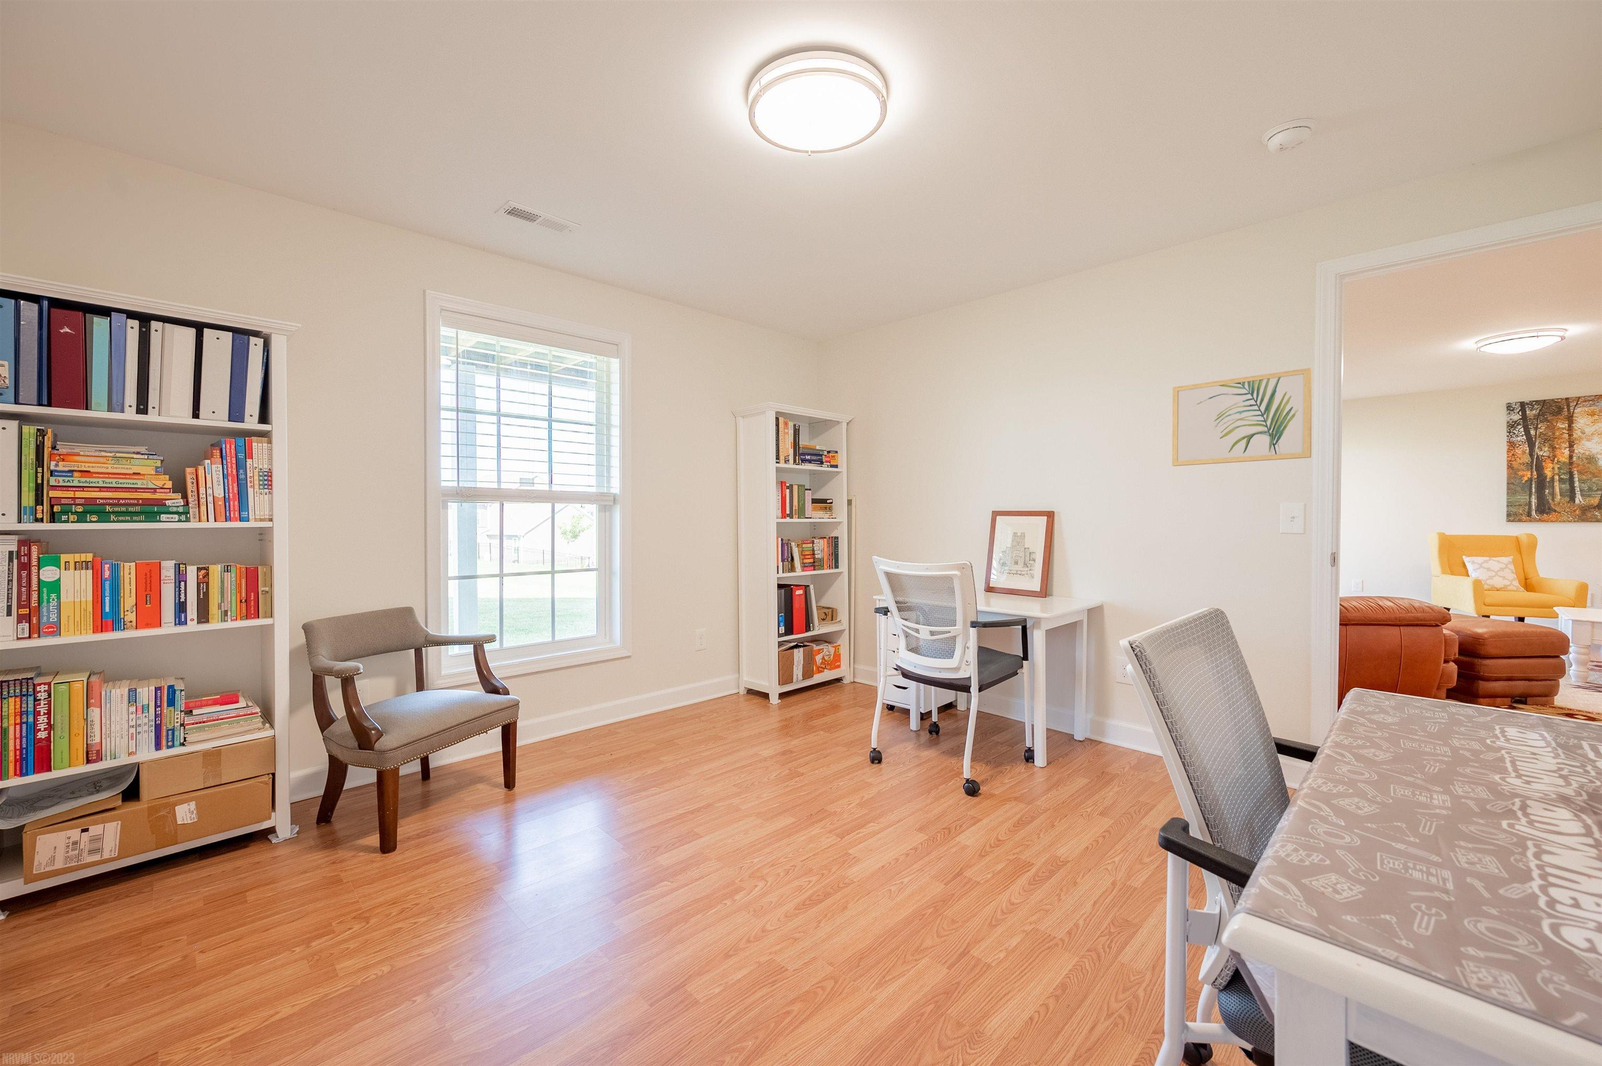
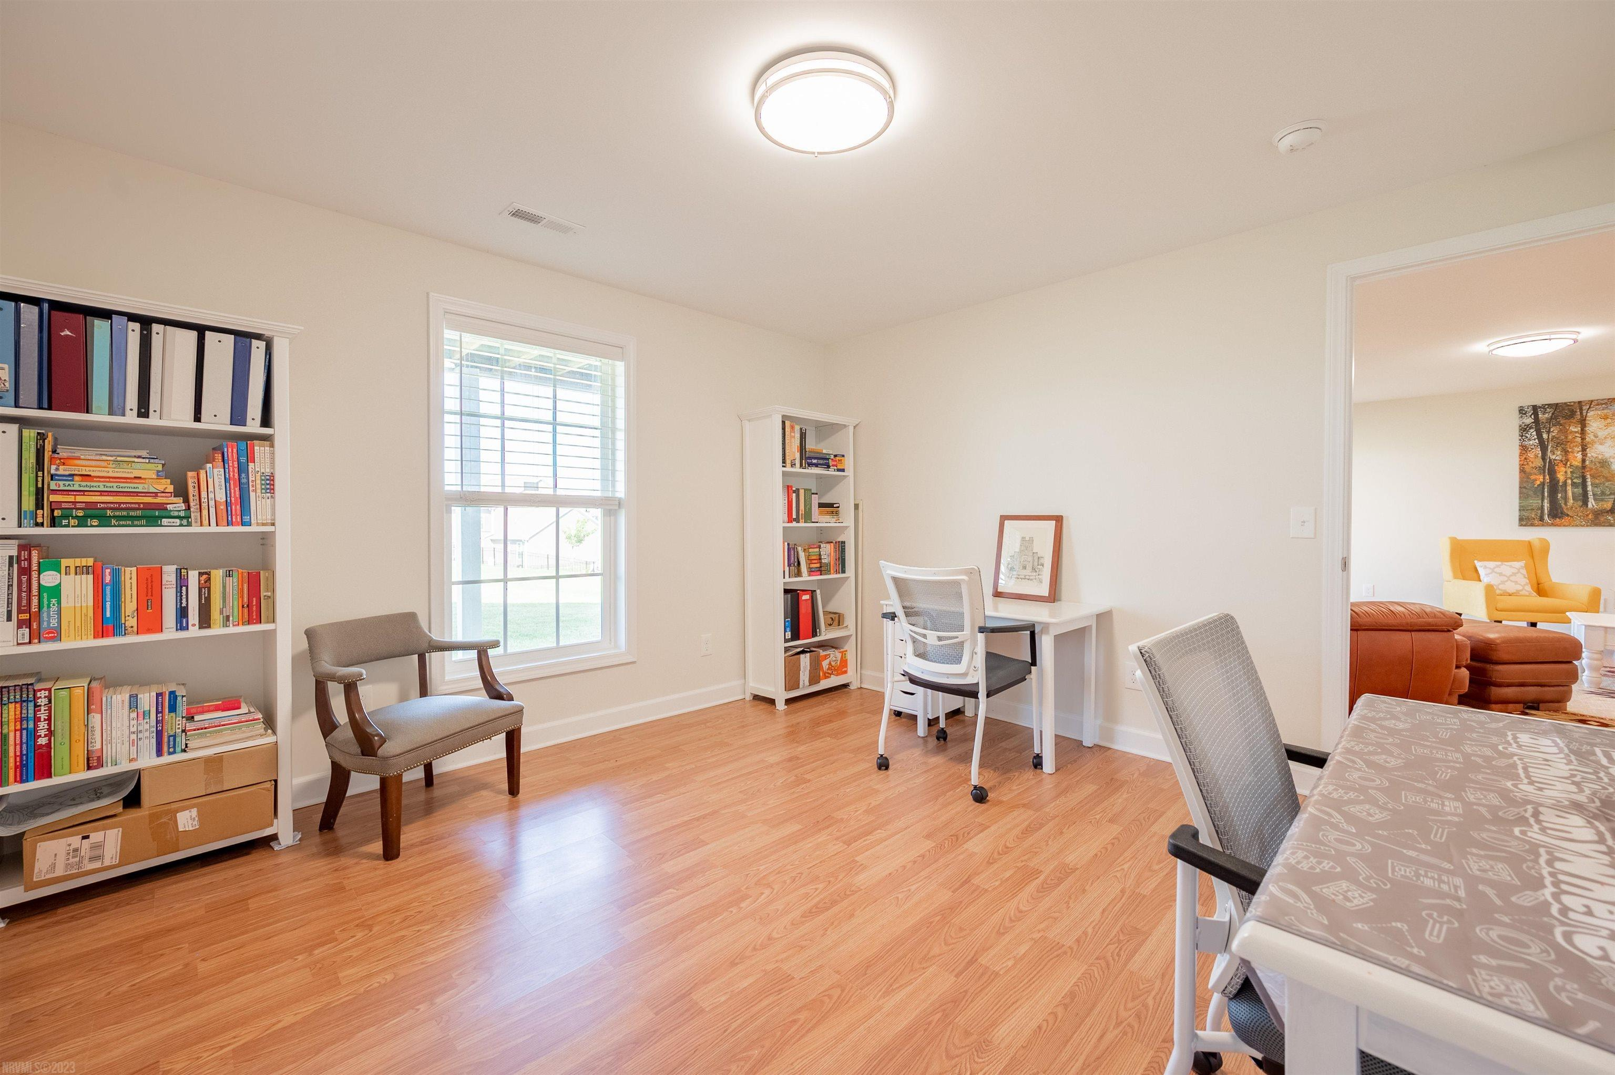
- wall art [1172,368,1313,466]
